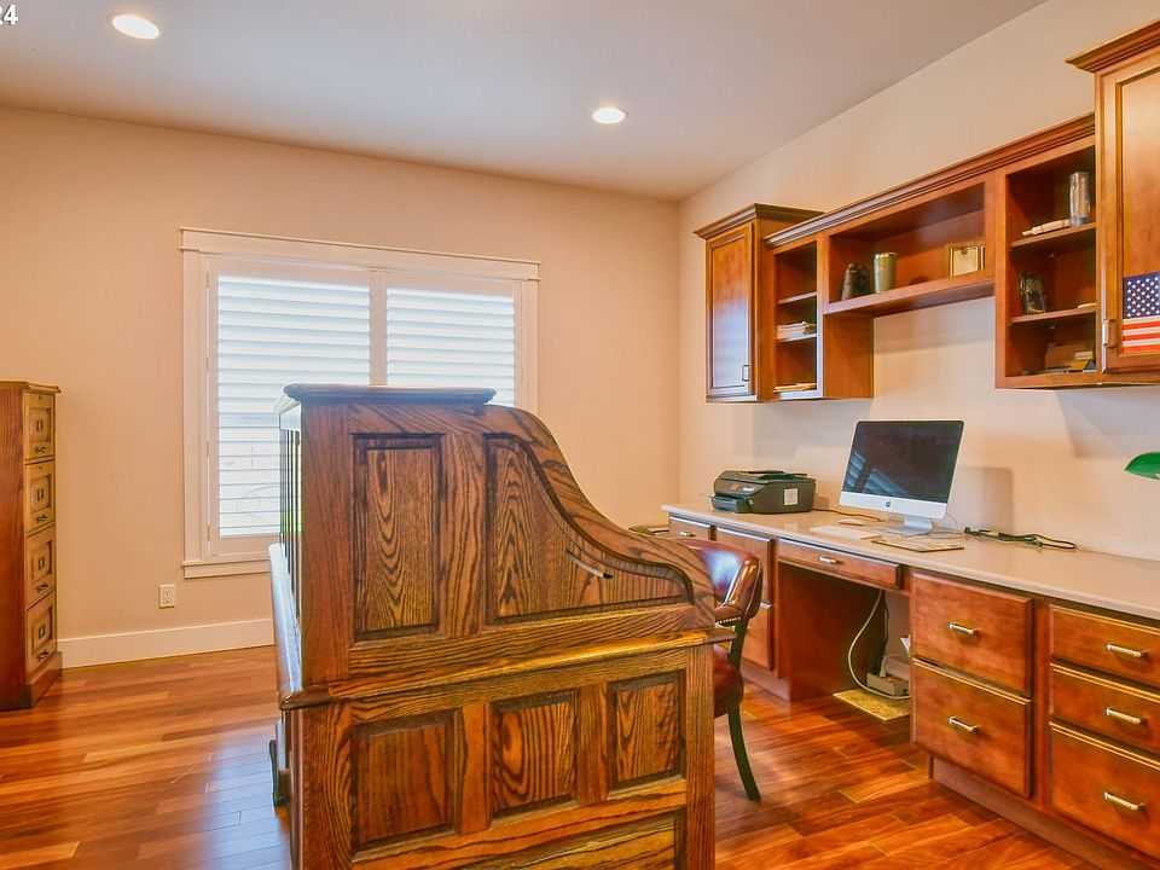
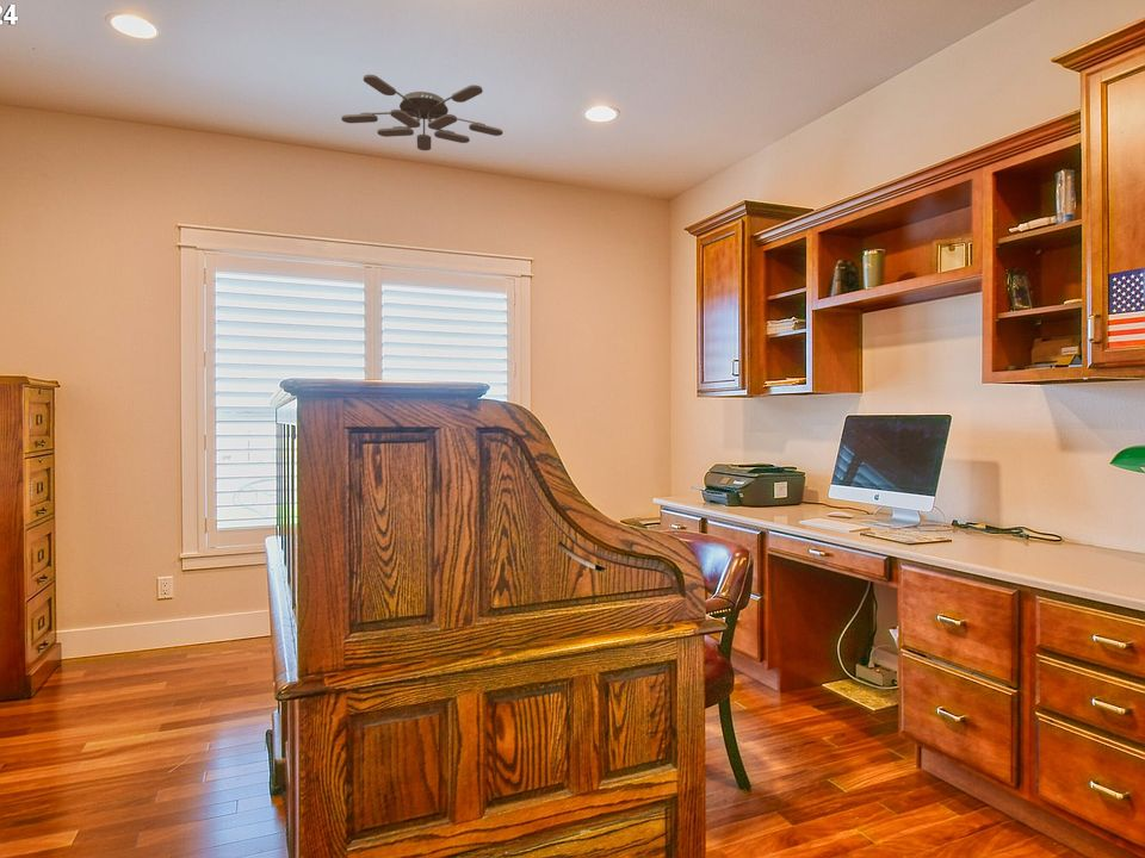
+ ceiling fan [340,74,505,151]
